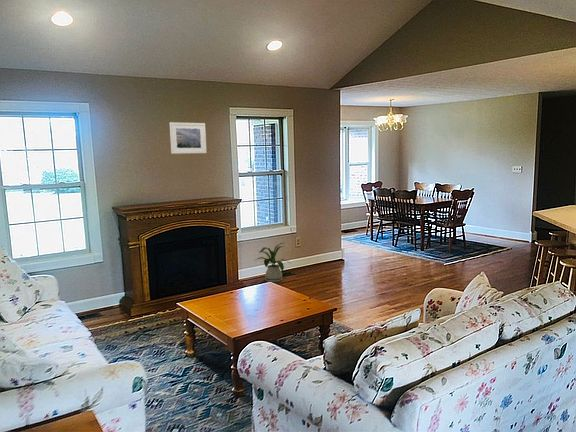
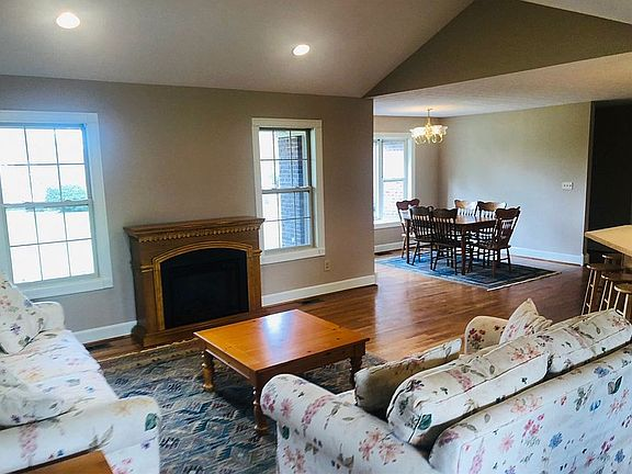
- house plant [255,242,291,283]
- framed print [168,121,208,155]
